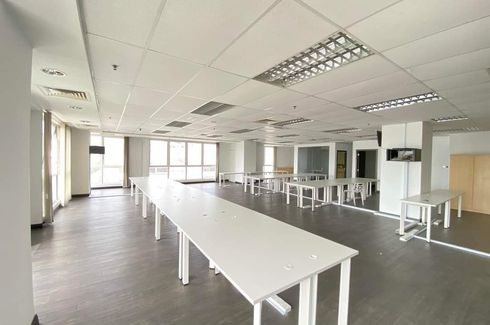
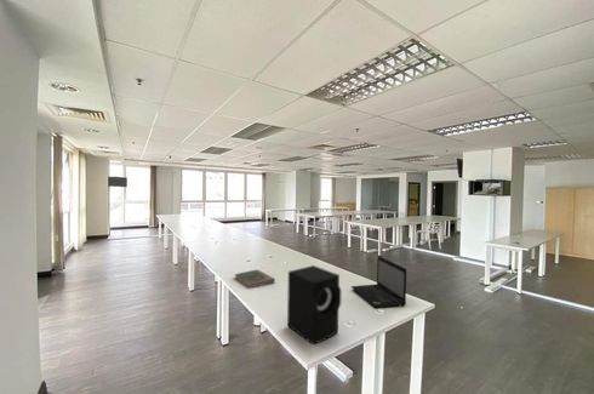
+ laptop [350,255,407,309]
+ book [233,268,276,290]
+ speaker [286,264,342,346]
